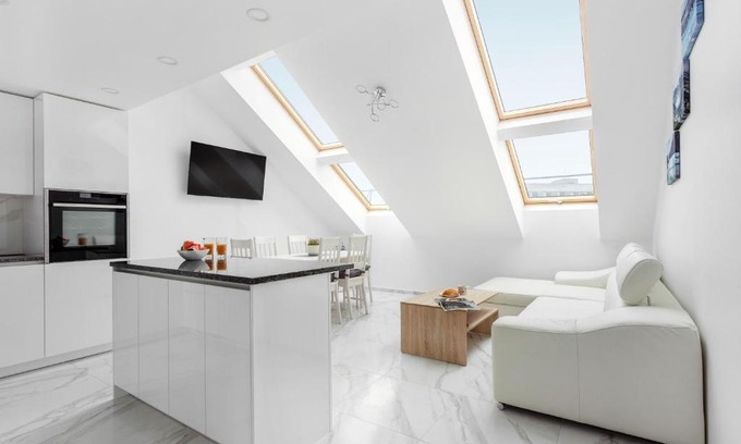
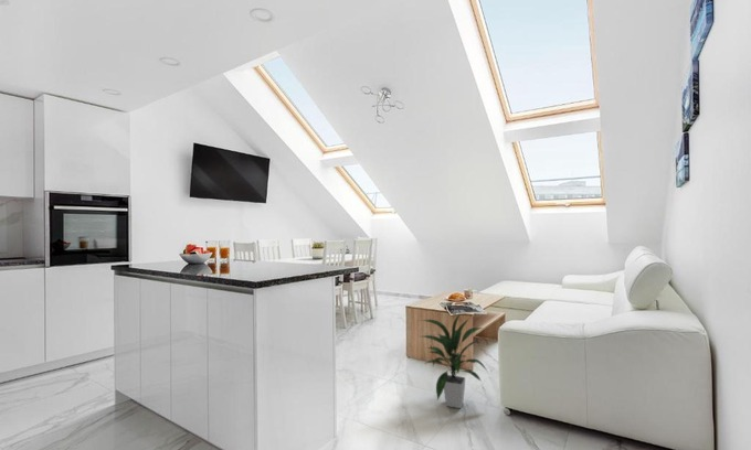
+ indoor plant [420,311,490,409]
